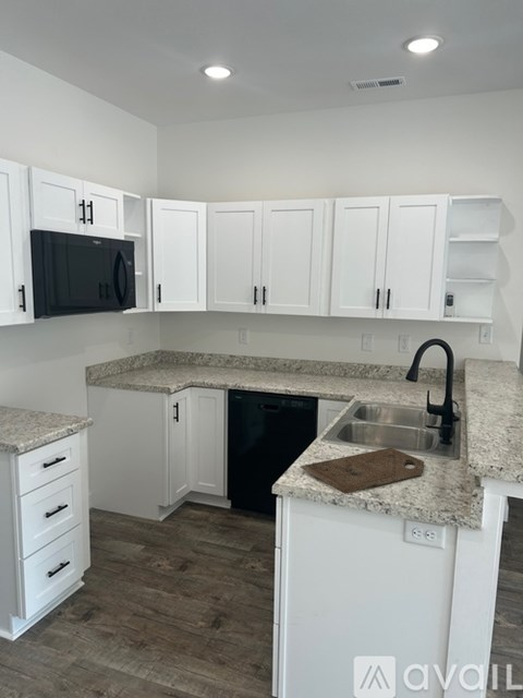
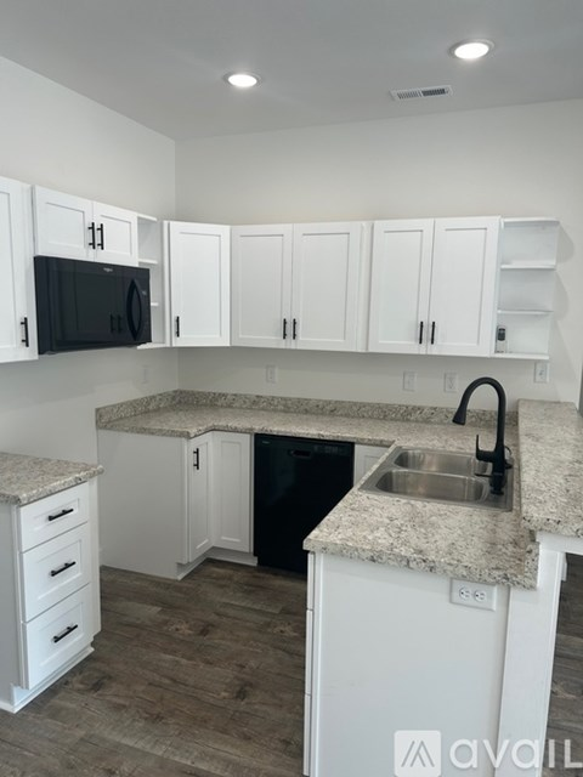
- cutting board [299,447,425,495]
